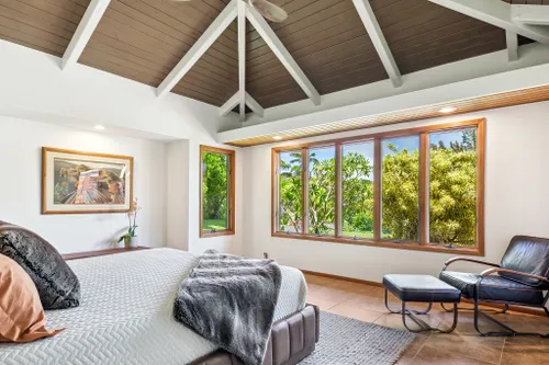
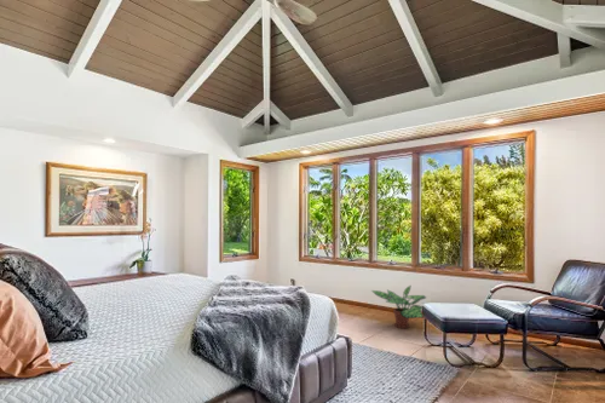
+ potted plant [370,283,427,329]
